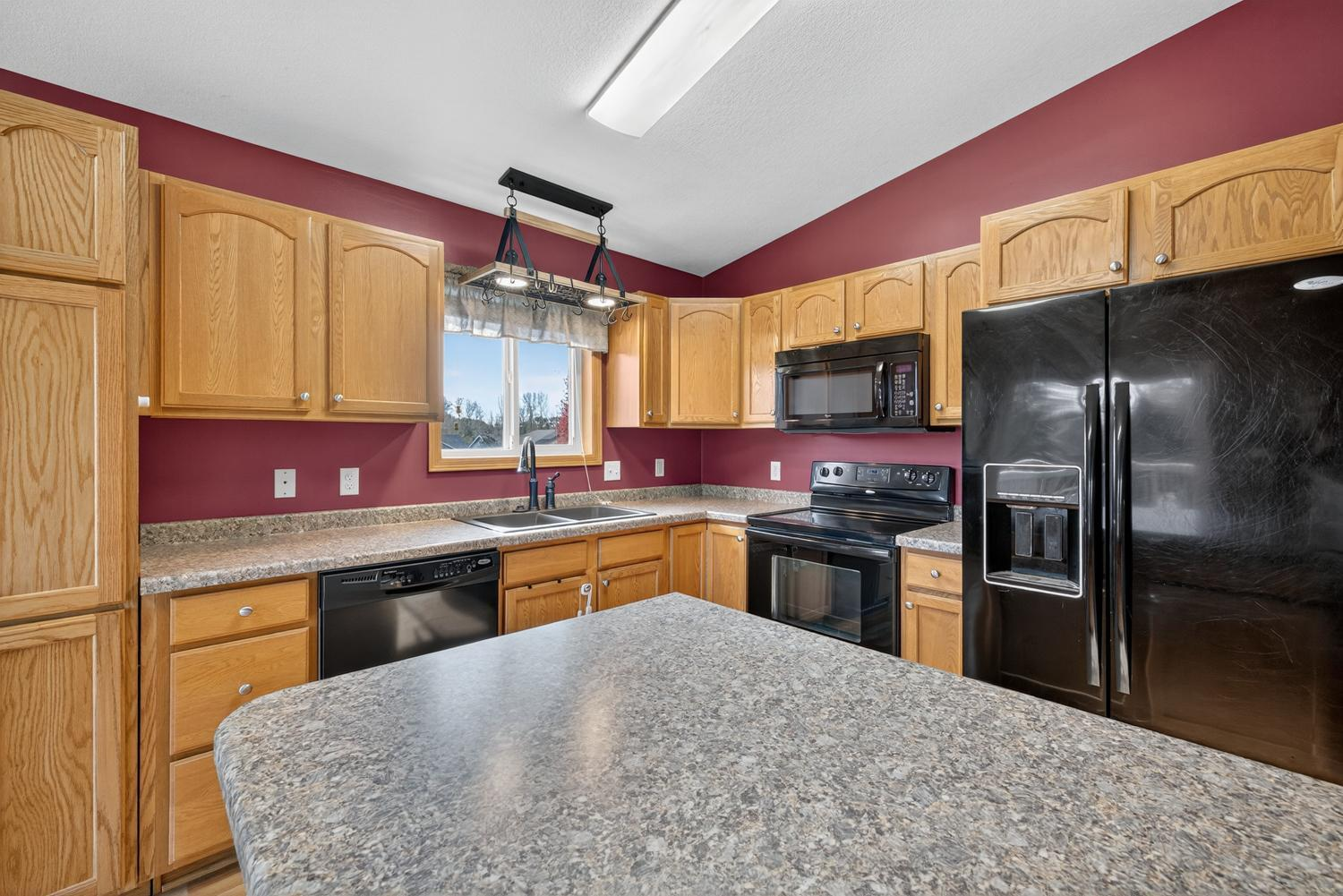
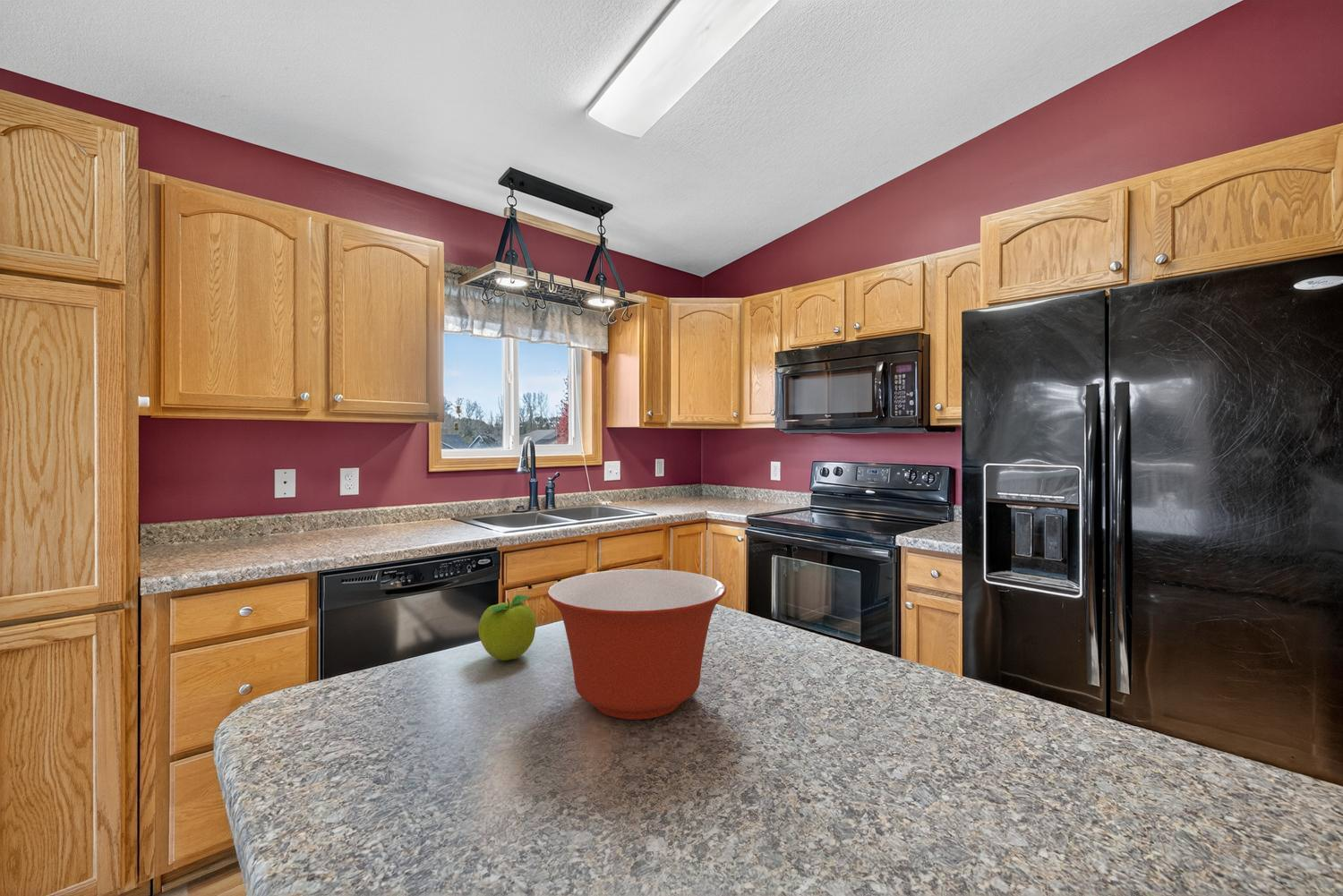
+ fruit [477,594,536,661]
+ mixing bowl [546,568,727,721]
